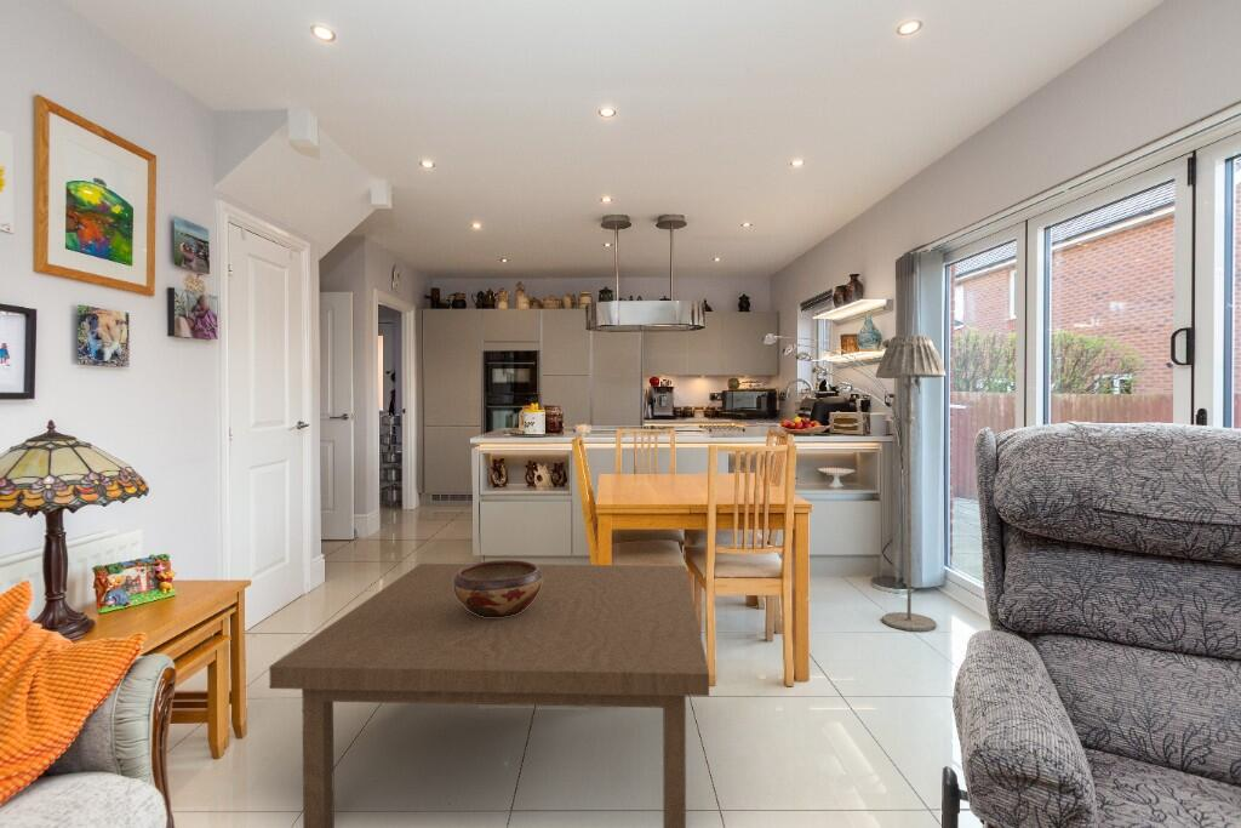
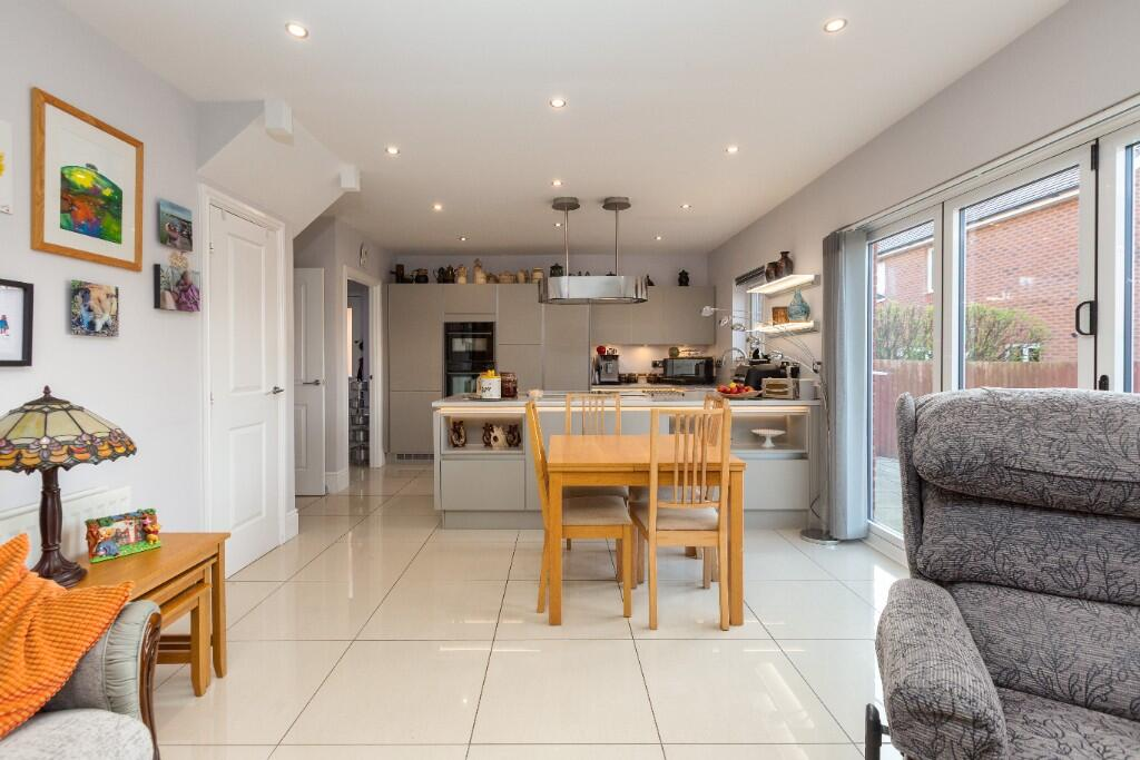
- coffee table [268,563,710,828]
- decorative bowl [453,559,543,617]
- floor lamp [875,333,947,633]
